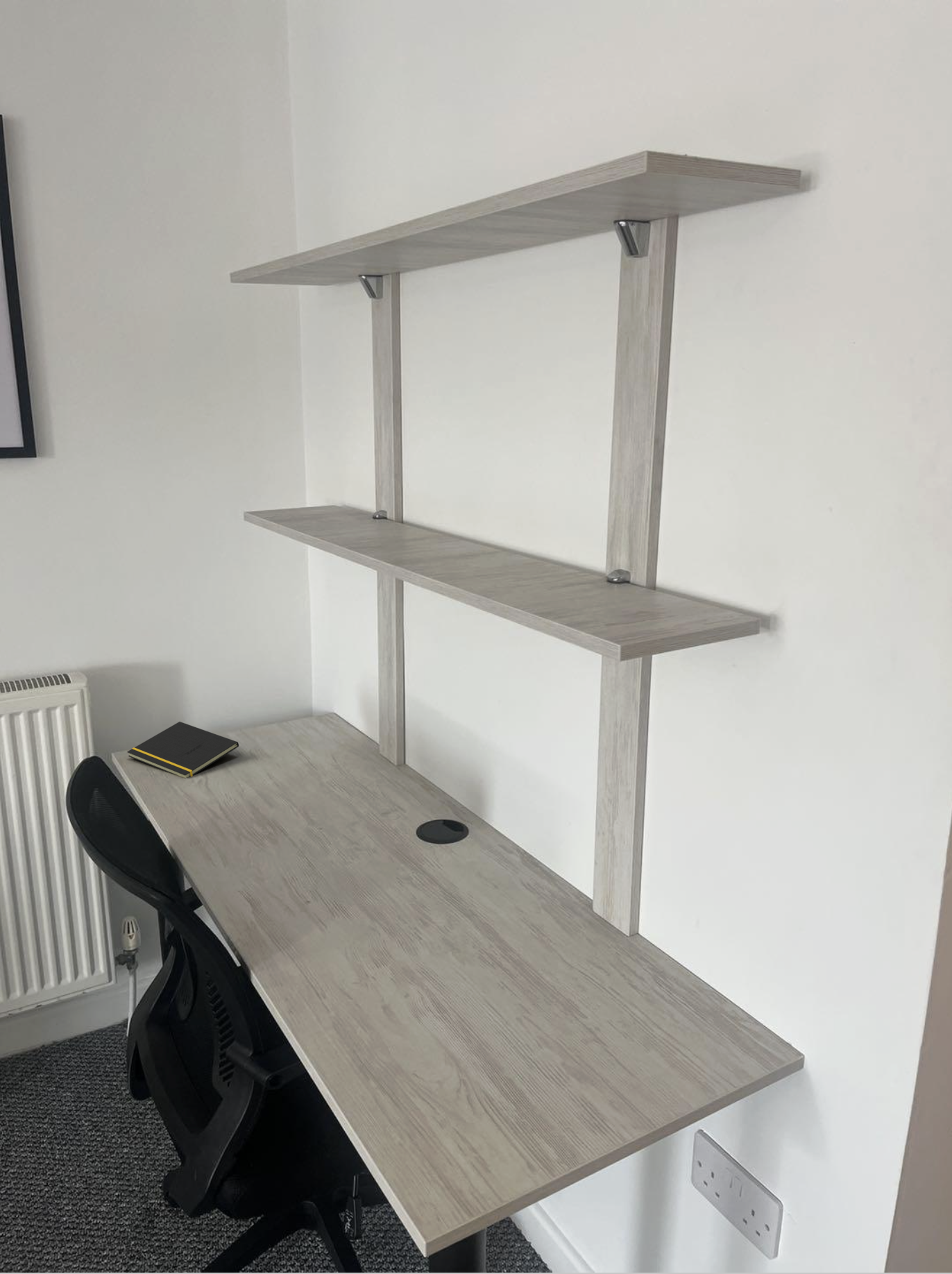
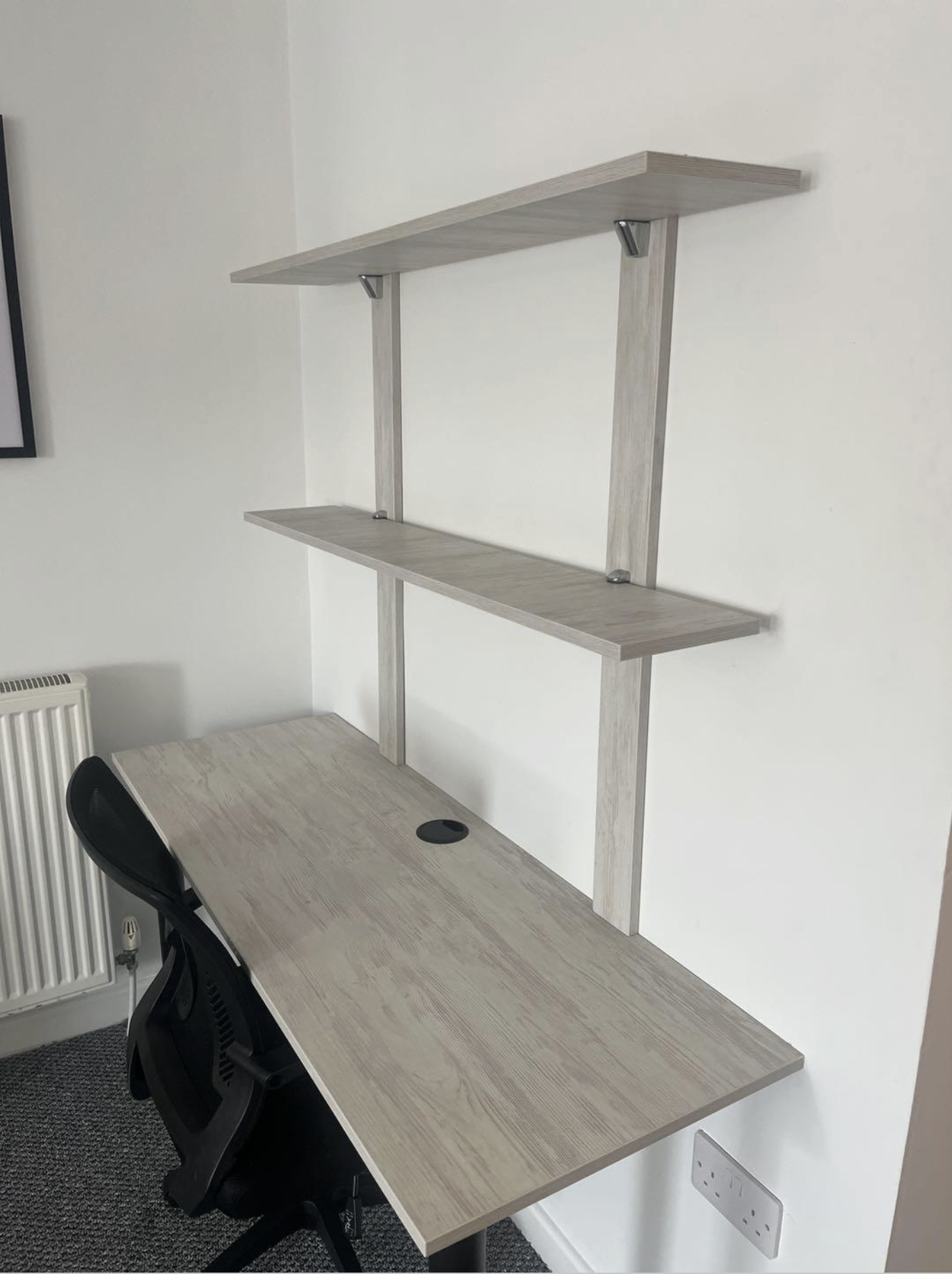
- notepad [126,721,239,779]
